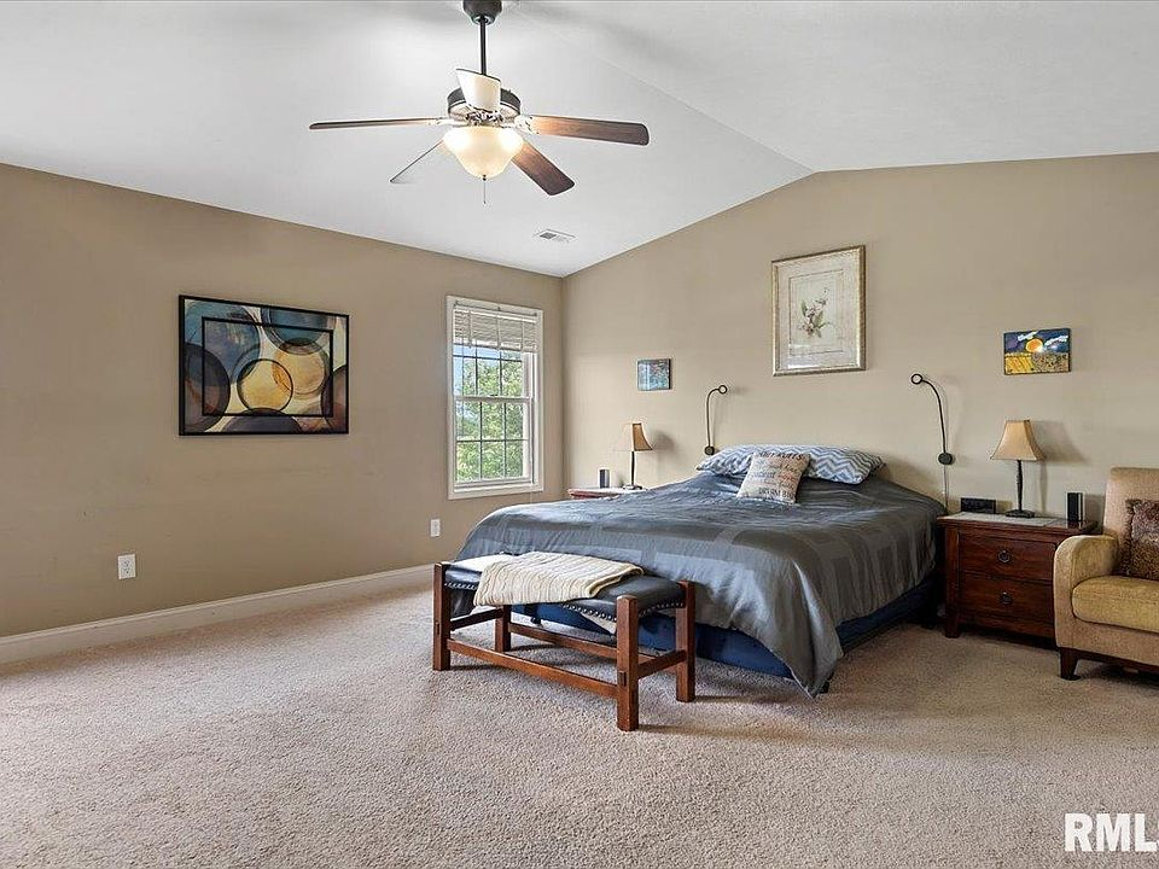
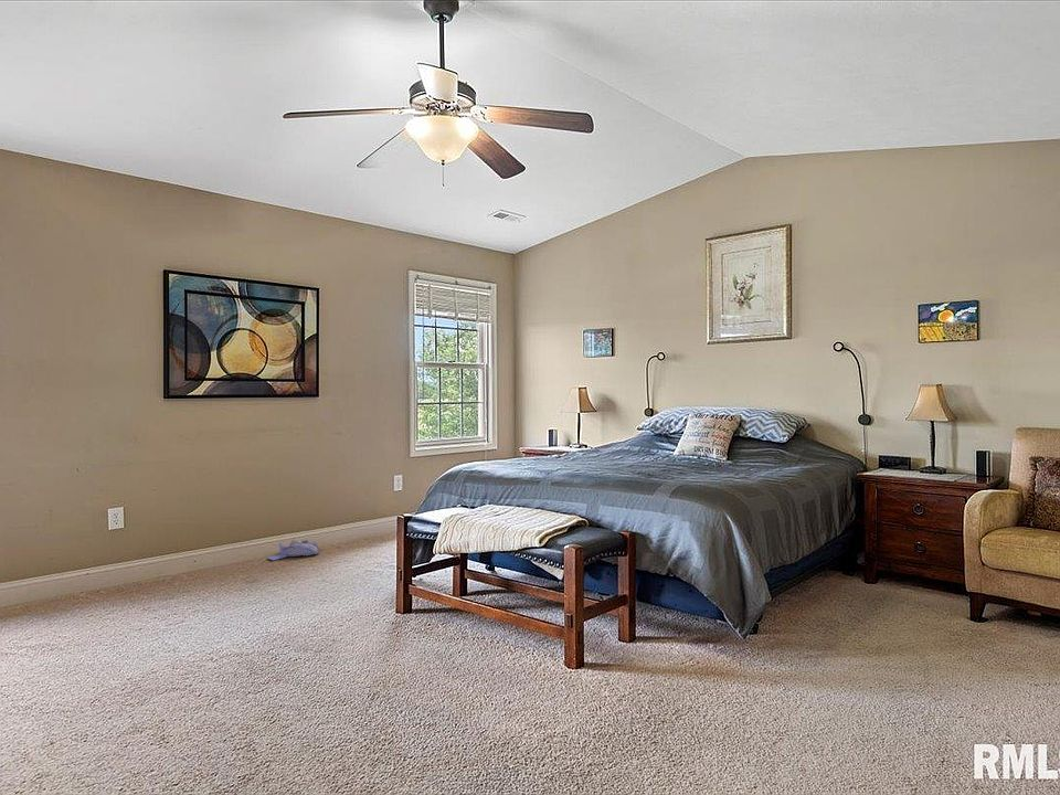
+ shoe [265,539,320,561]
